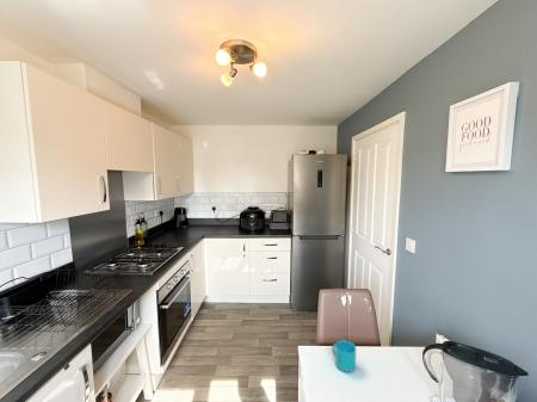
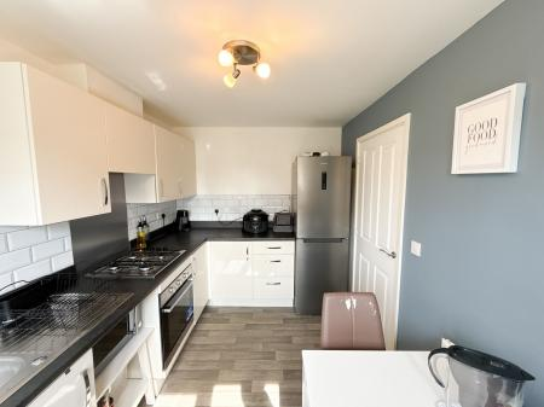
- cup [331,340,357,373]
